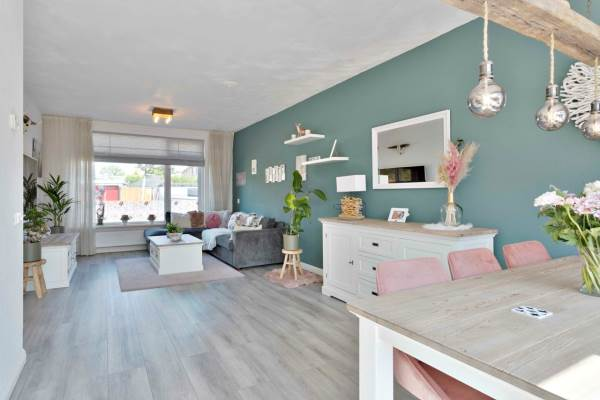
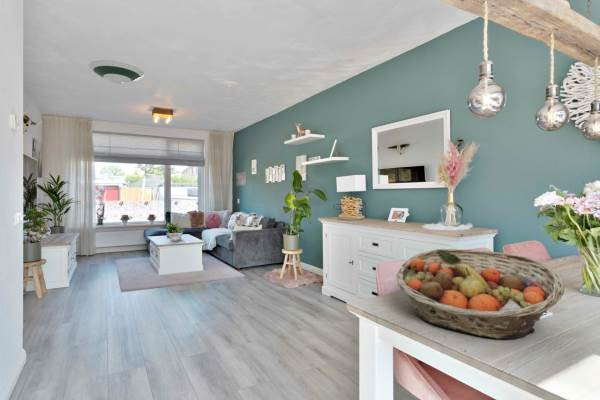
+ fruit basket [395,248,565,340]
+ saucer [88,59,145,85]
